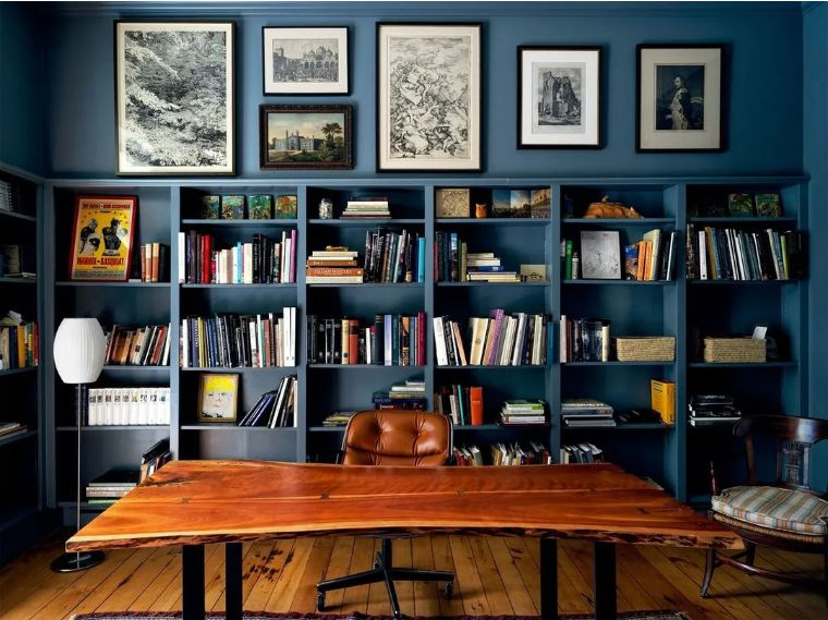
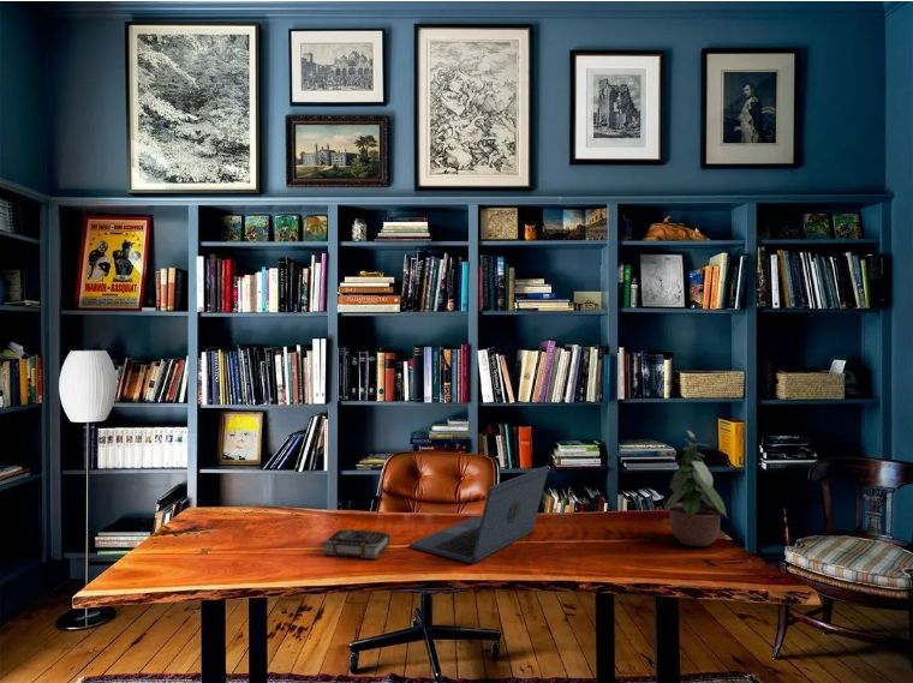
+ laptop [408,465,550,564]
+ potted plant [663,429,728,547]
+ book [322,528,390,559]
